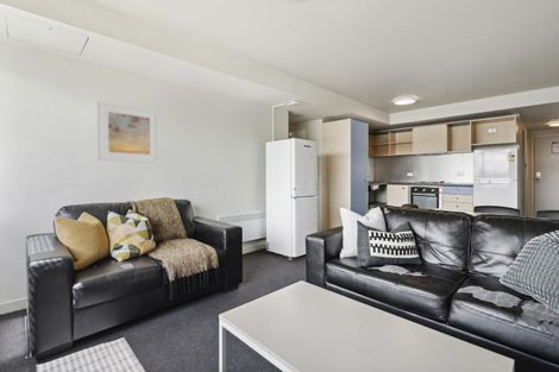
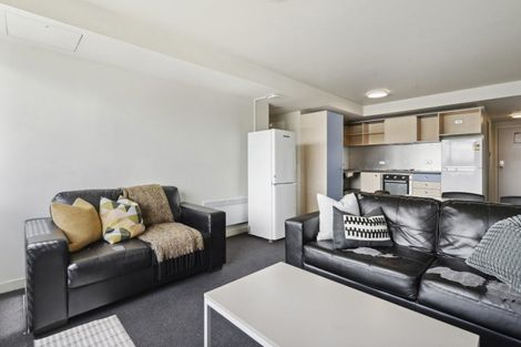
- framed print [96,100,159,164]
